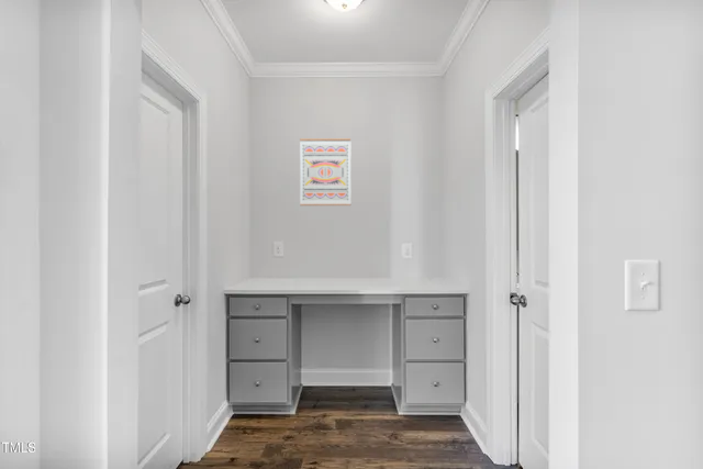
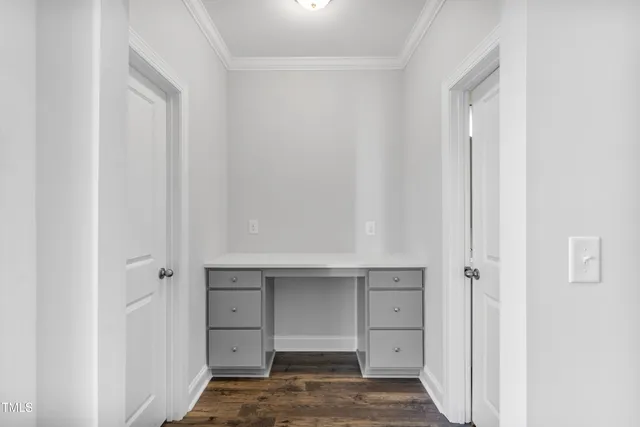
- wall art [299,137,352,206]
